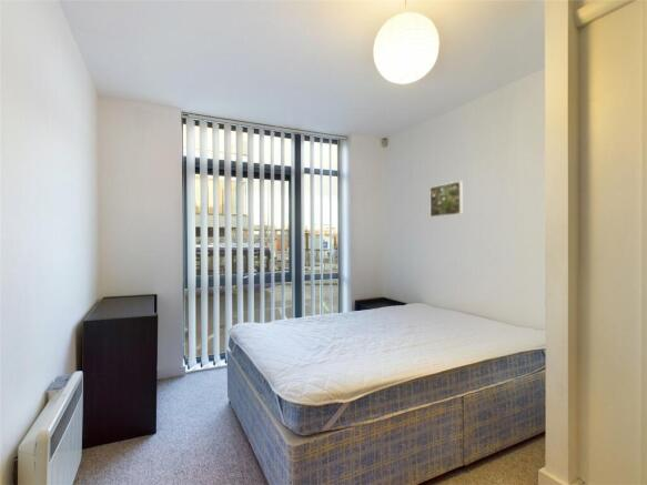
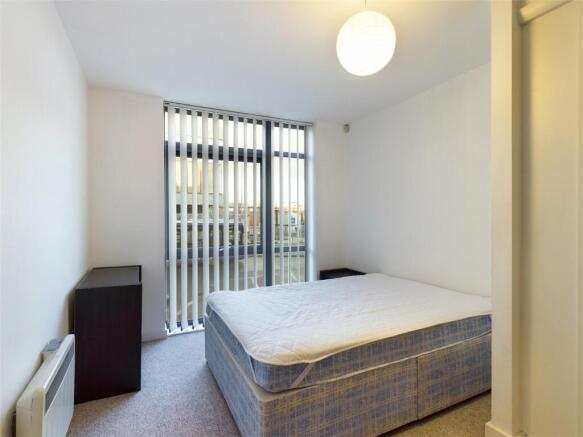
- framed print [428,180,464,219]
